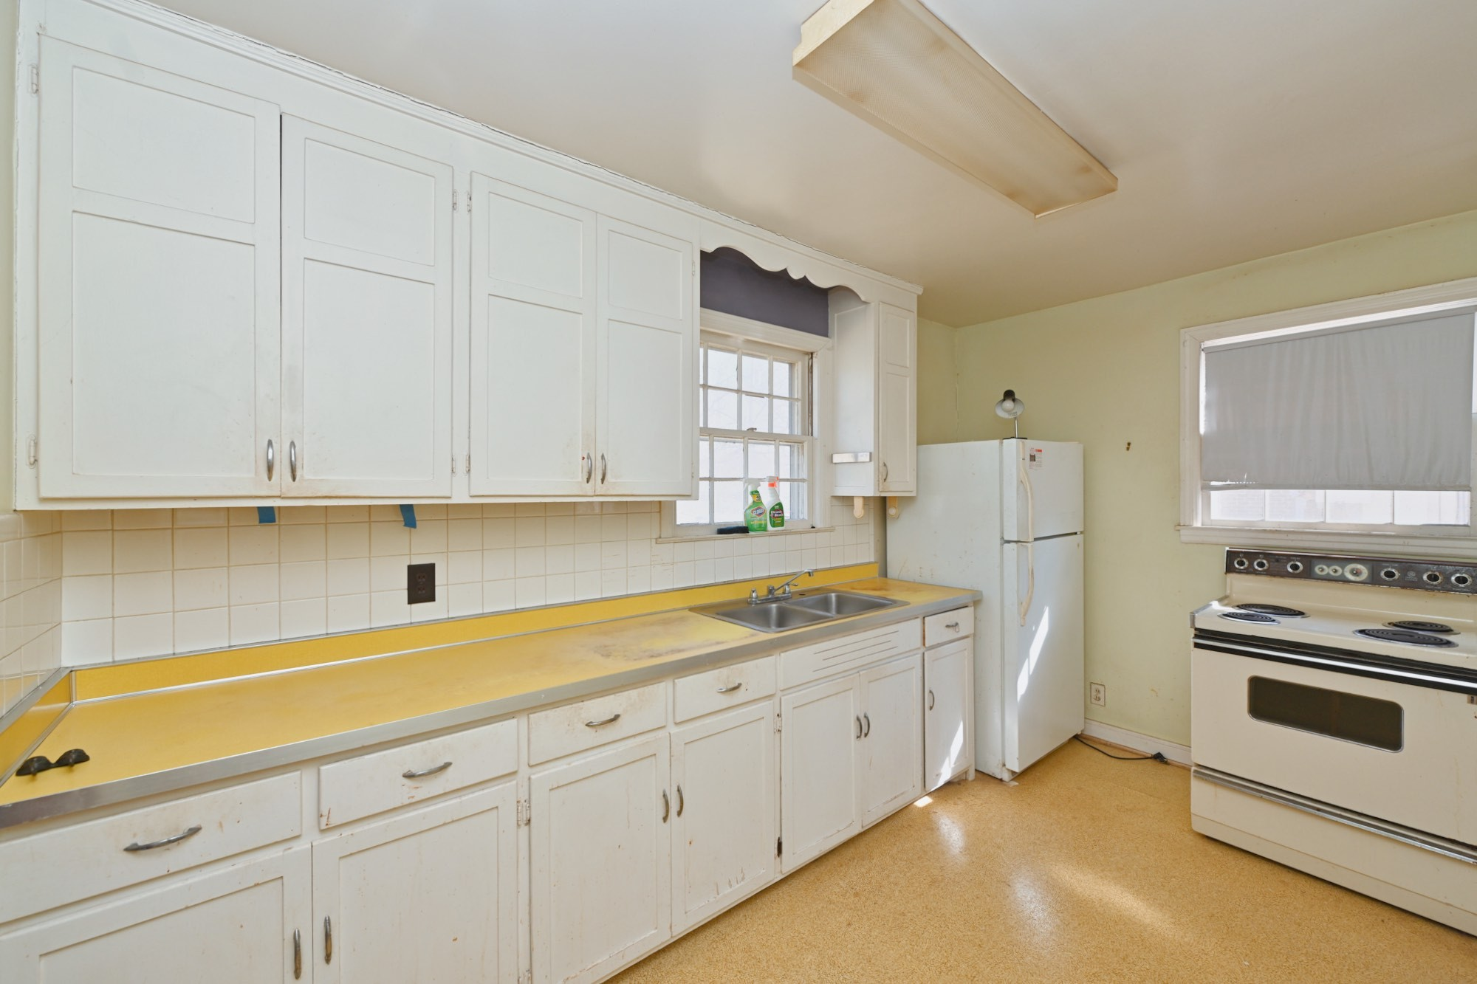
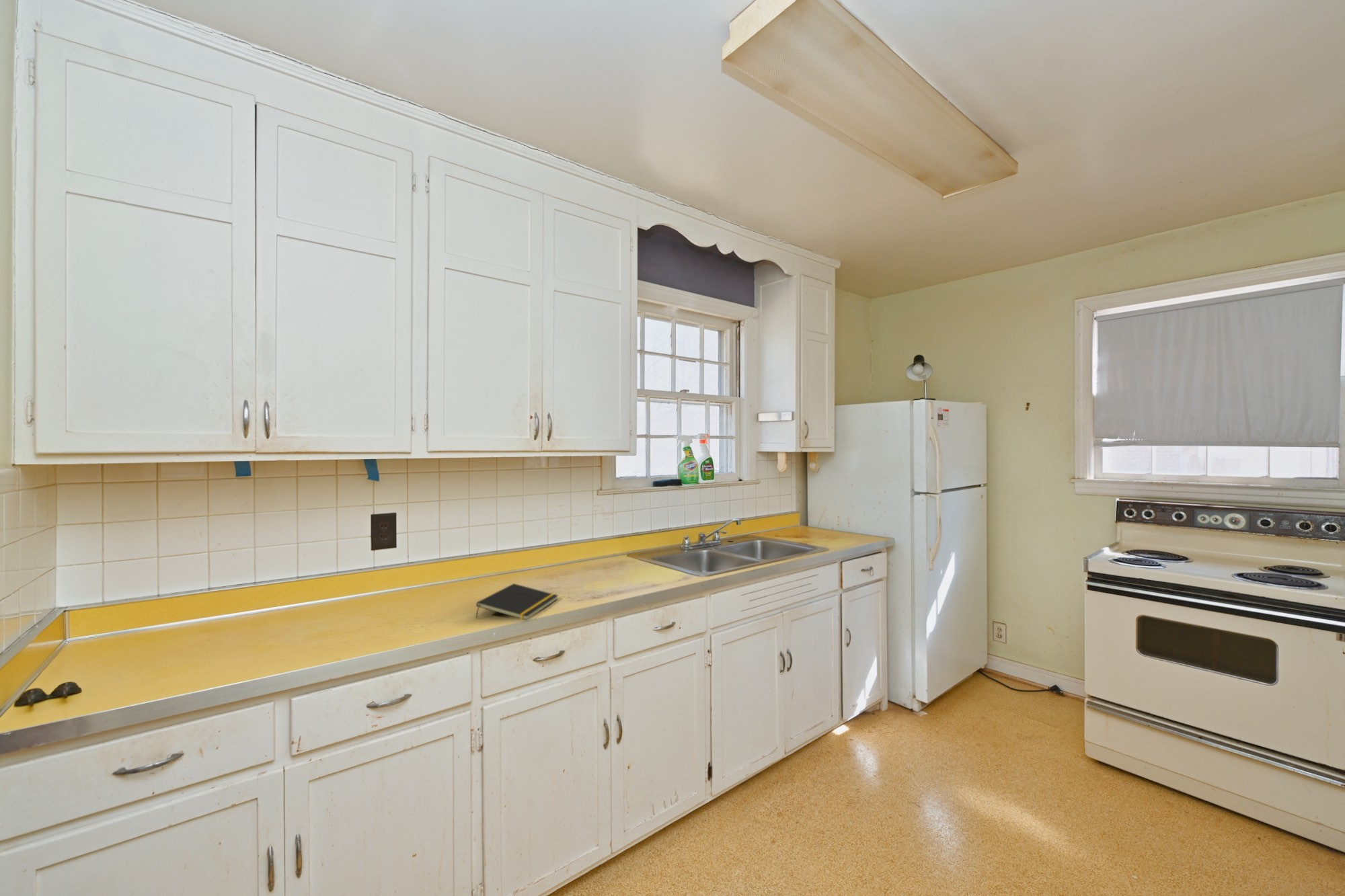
+ notepad [475,583,559,621]
